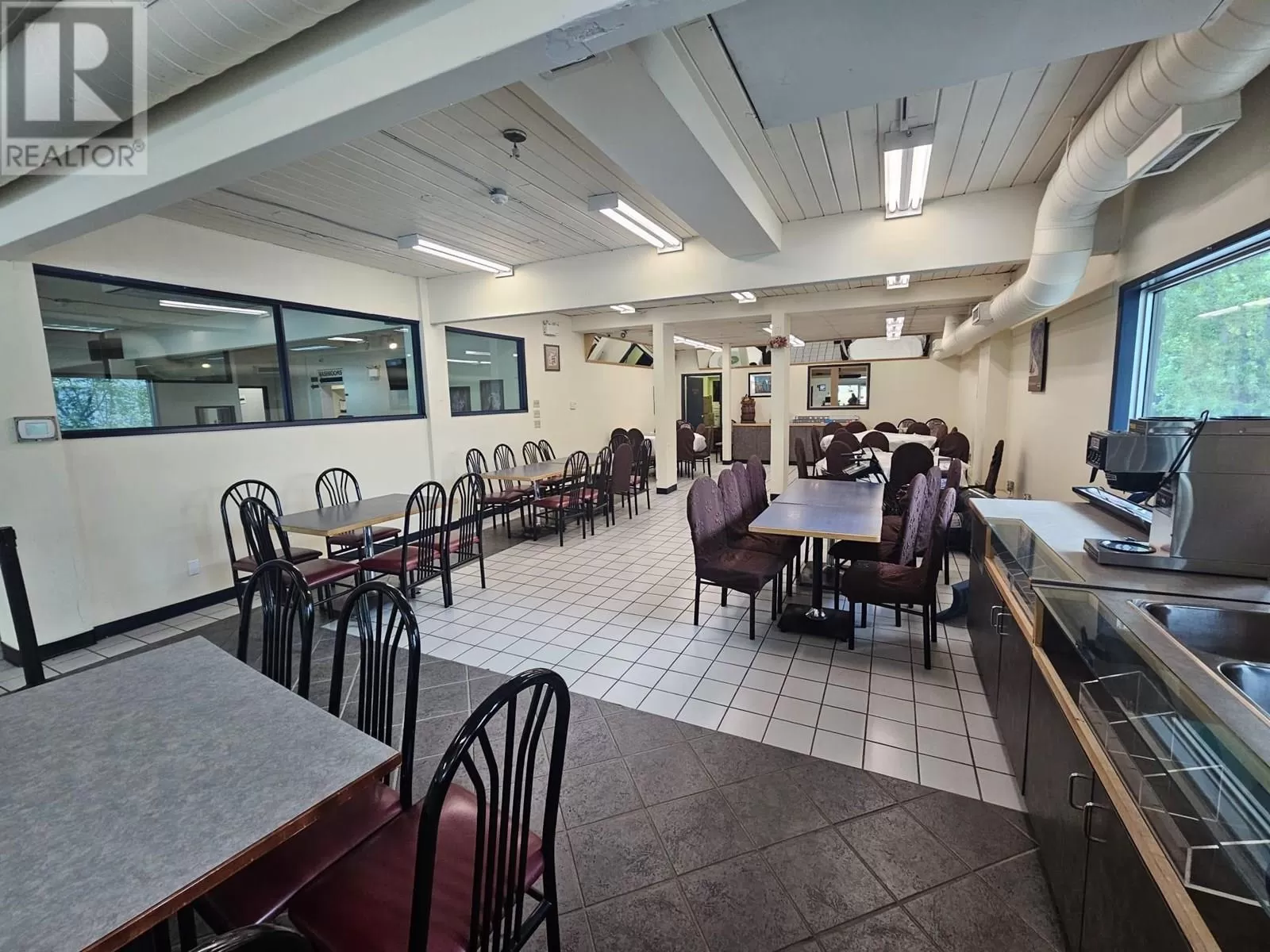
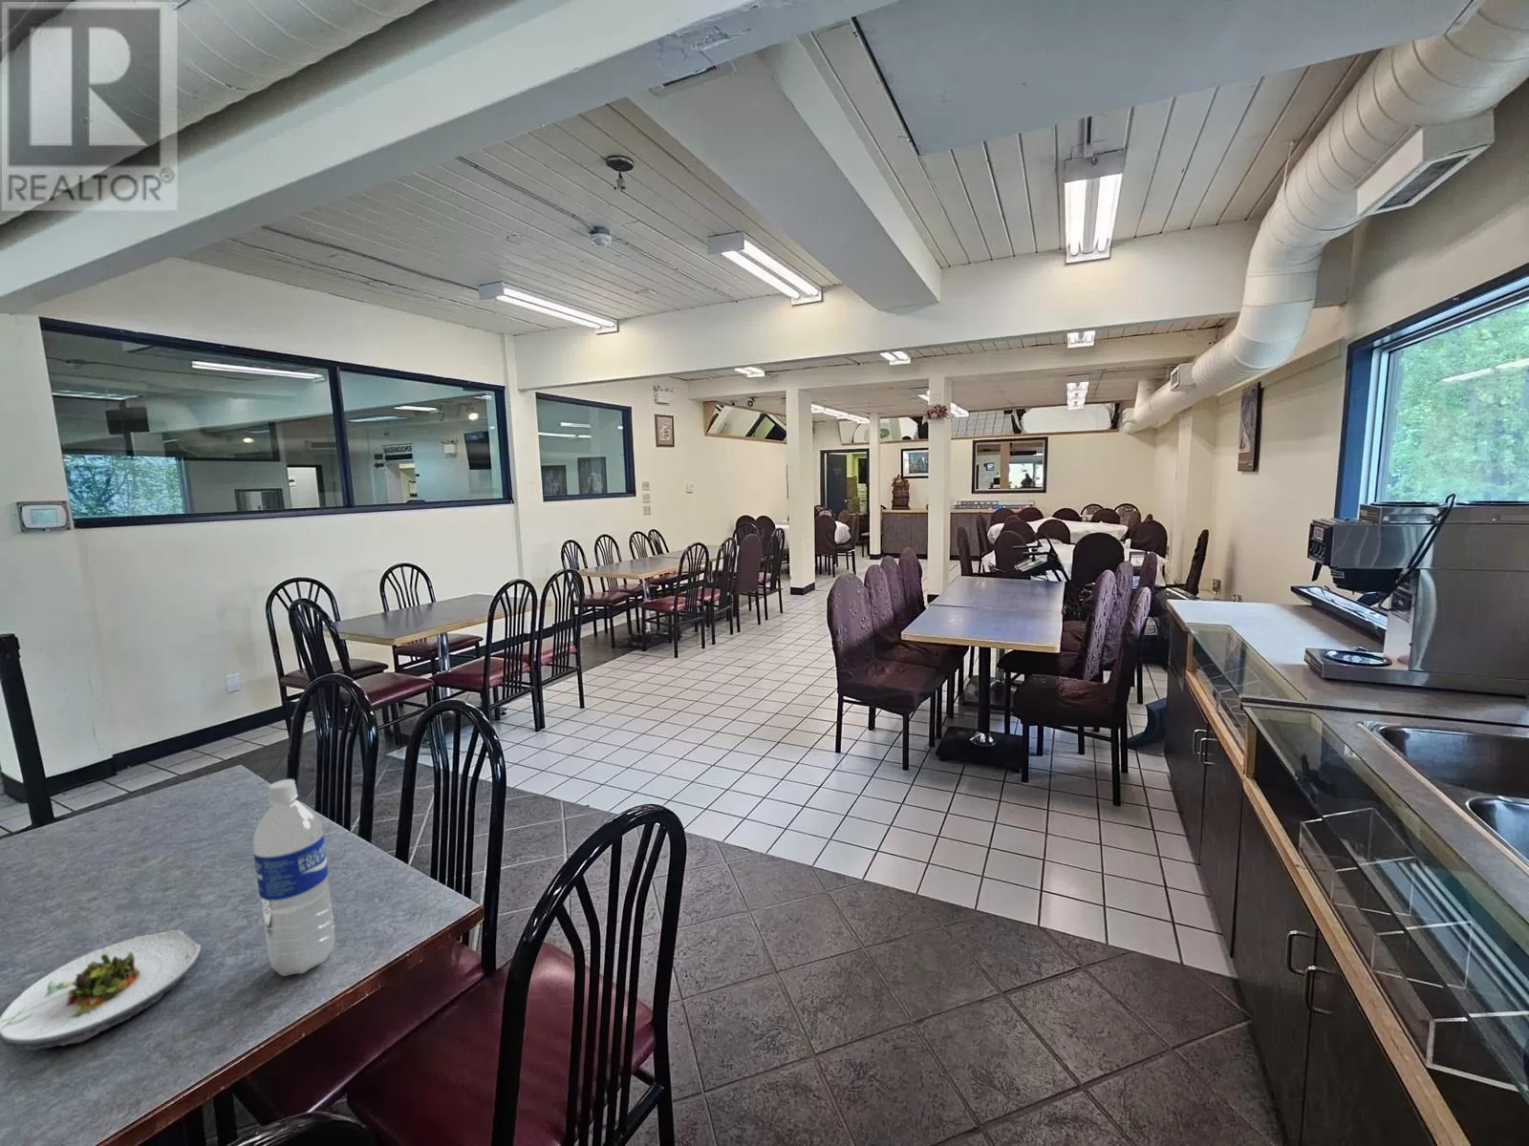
+ water bottle [253,779,336,977]
+ salad plate [0,929,201,1051]
